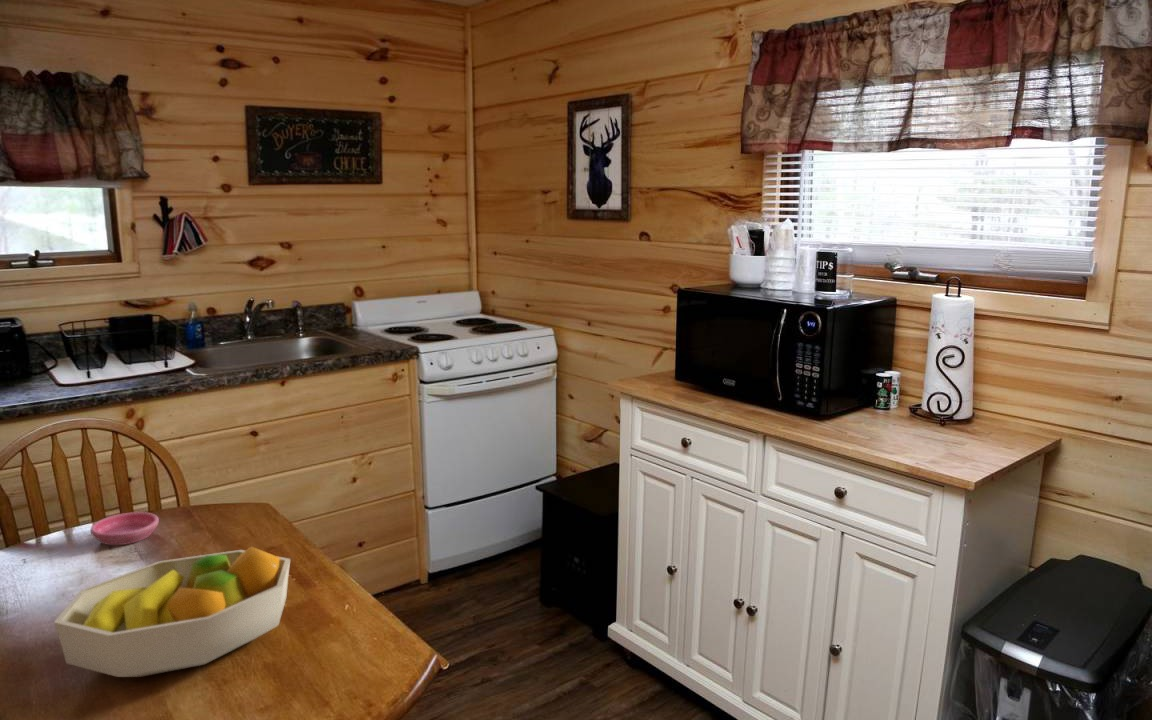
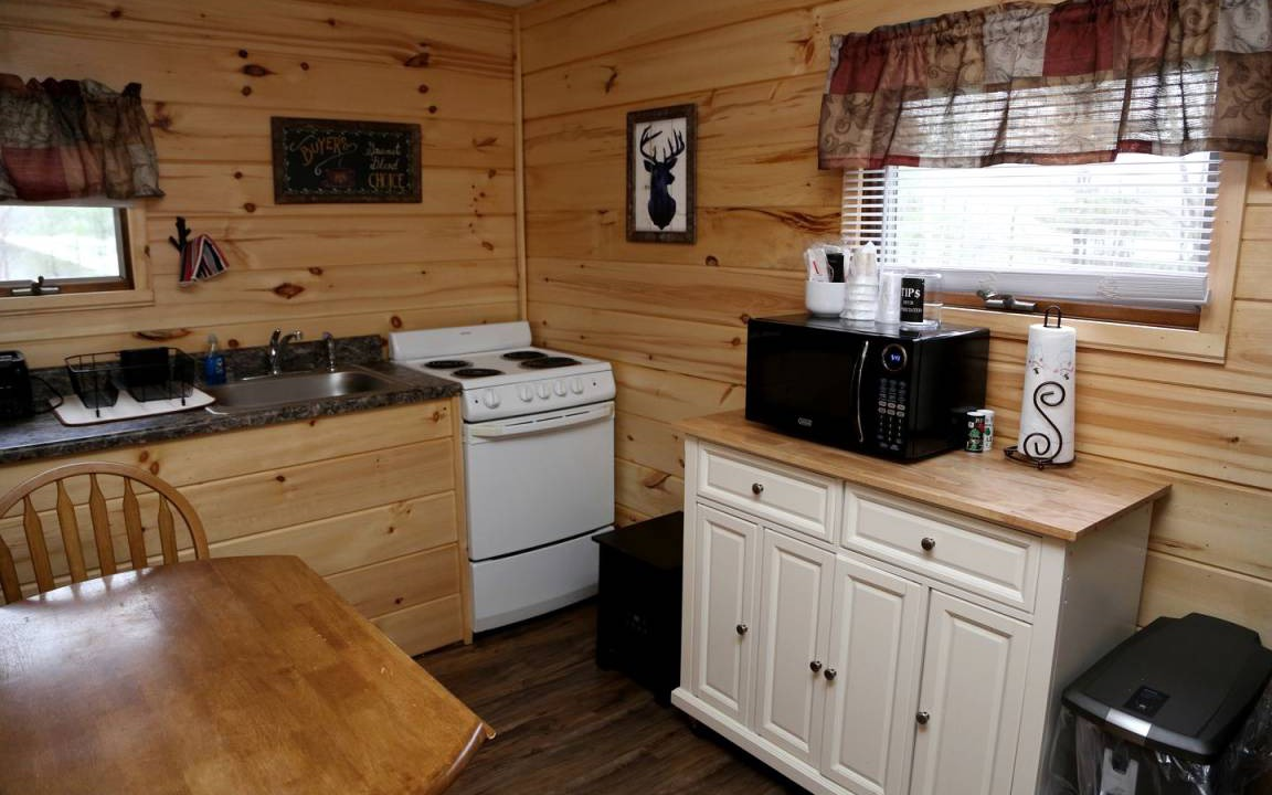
- saucer [90,511,160,546]
- fruit bowl [53,545,291,678]
